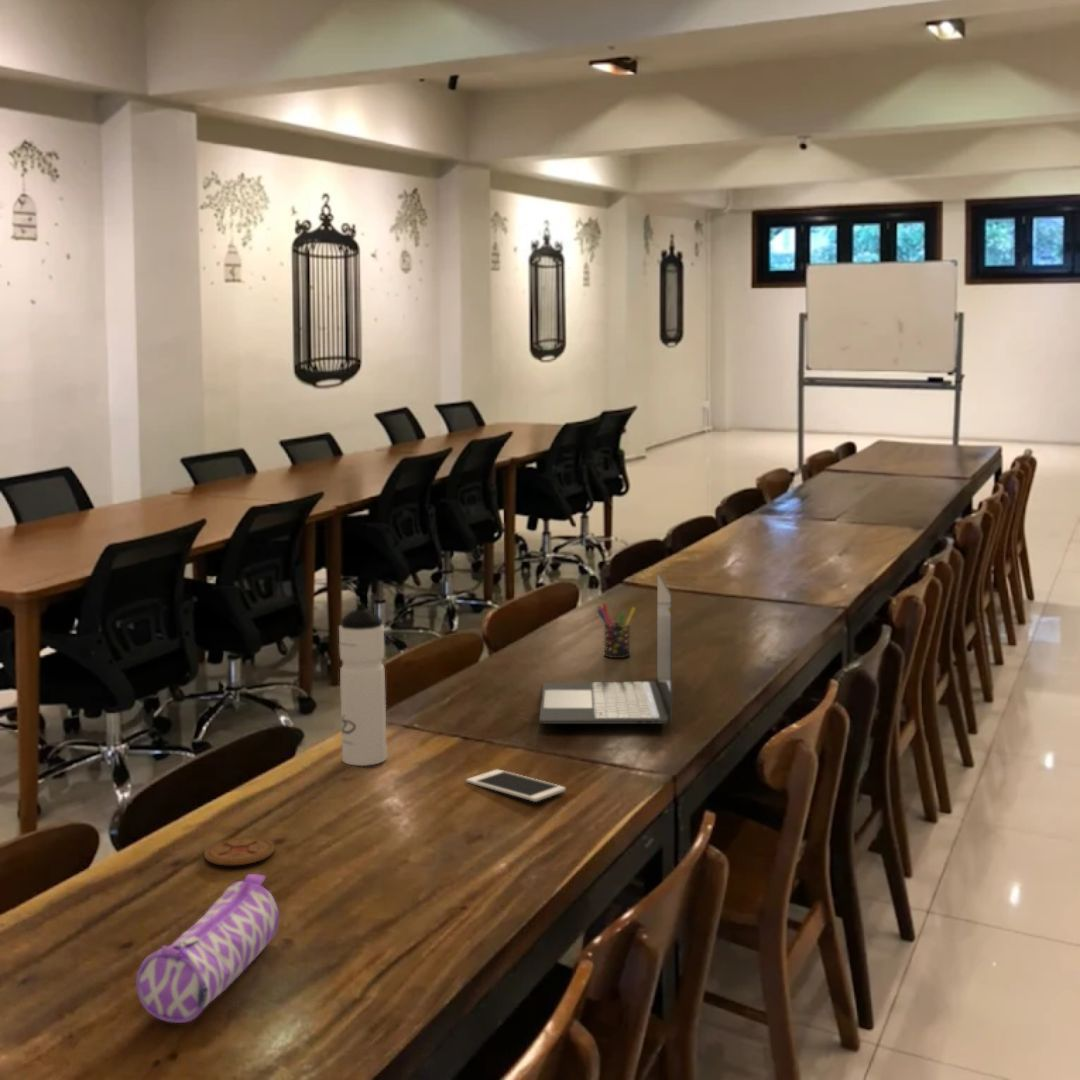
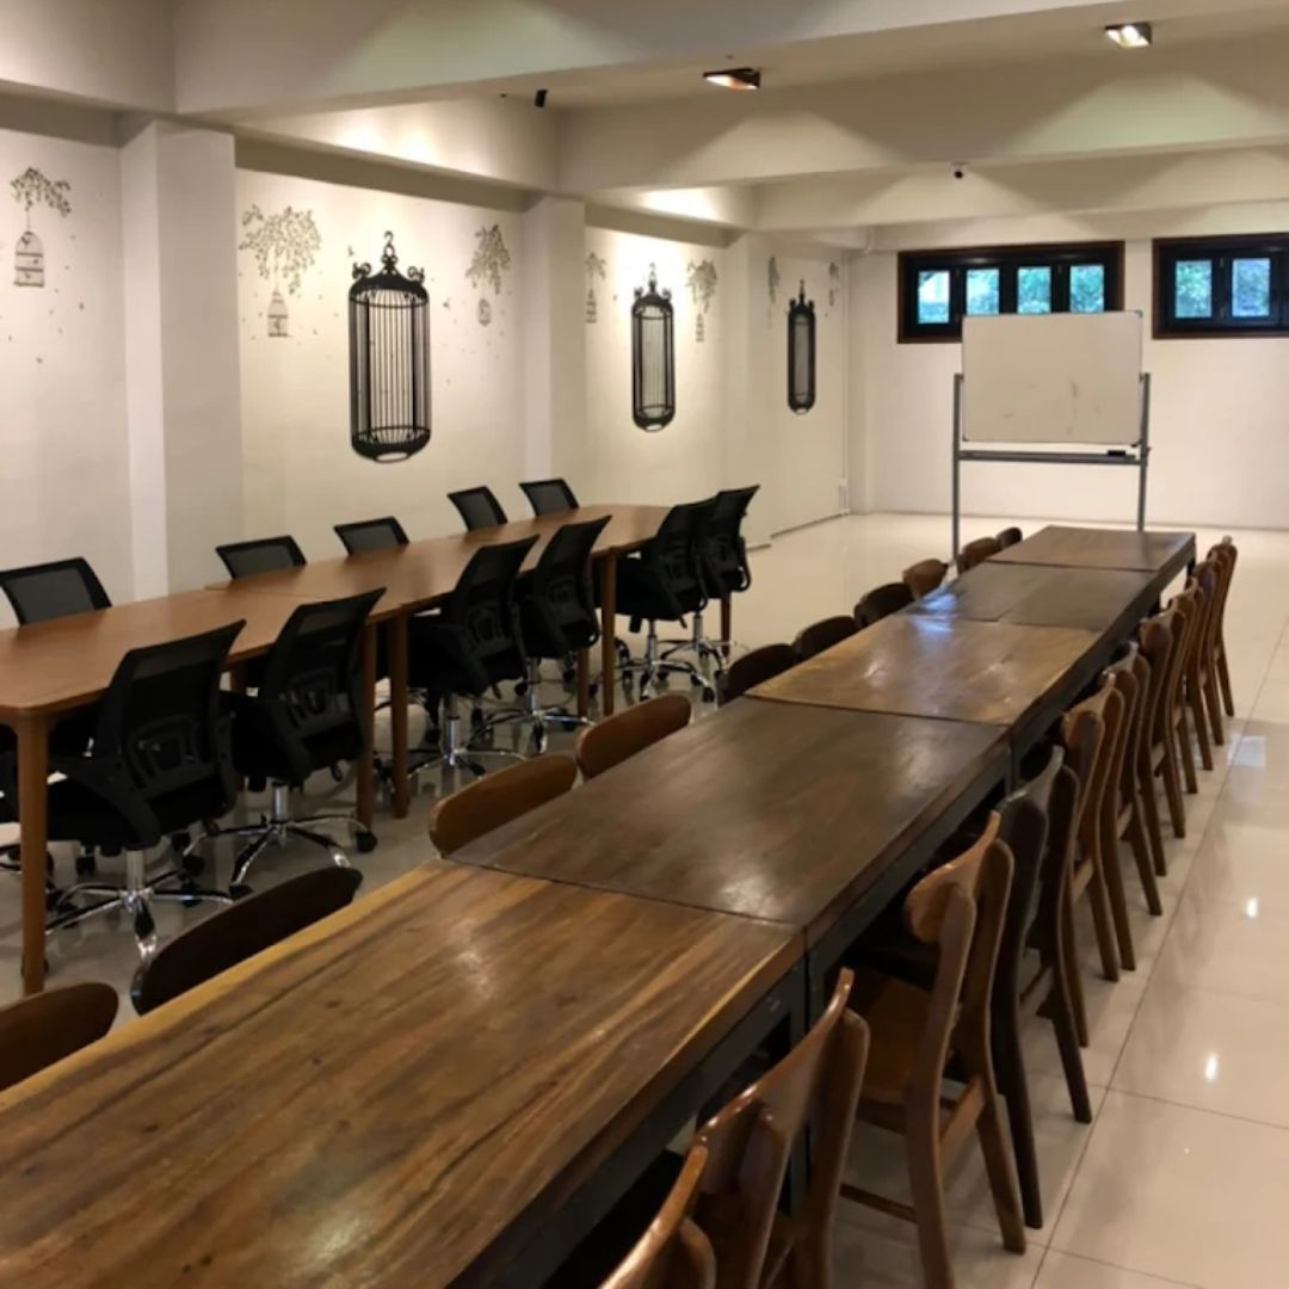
- pen holder [596,602,637,659]
- pencil case [135,873,280,1024]
- cell phone [465,769,566,803]
- water bottle [338,603,388,767]
- laptop [538,571,673,725]
- coaster [203,836,275,866]
